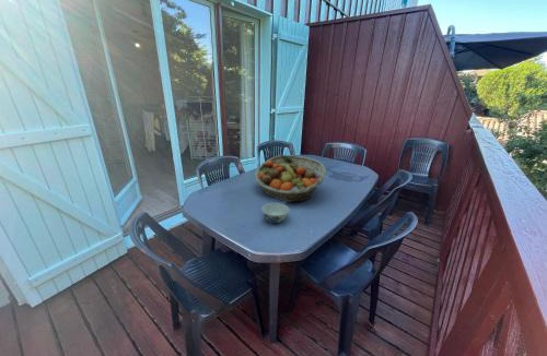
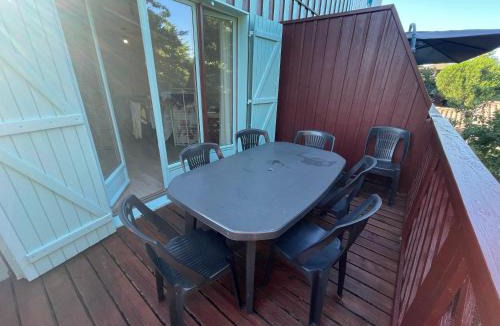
- fruit basket [254,154,327,203]
- chinaware [260,202,290,224]
